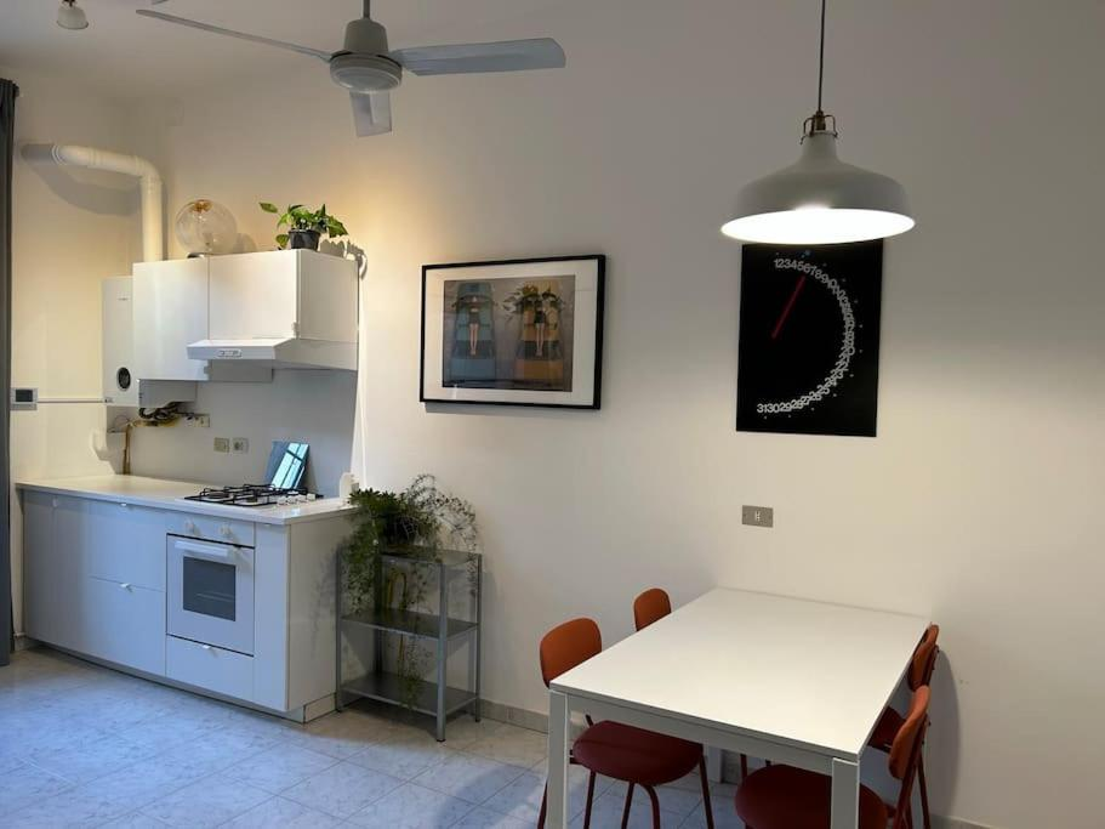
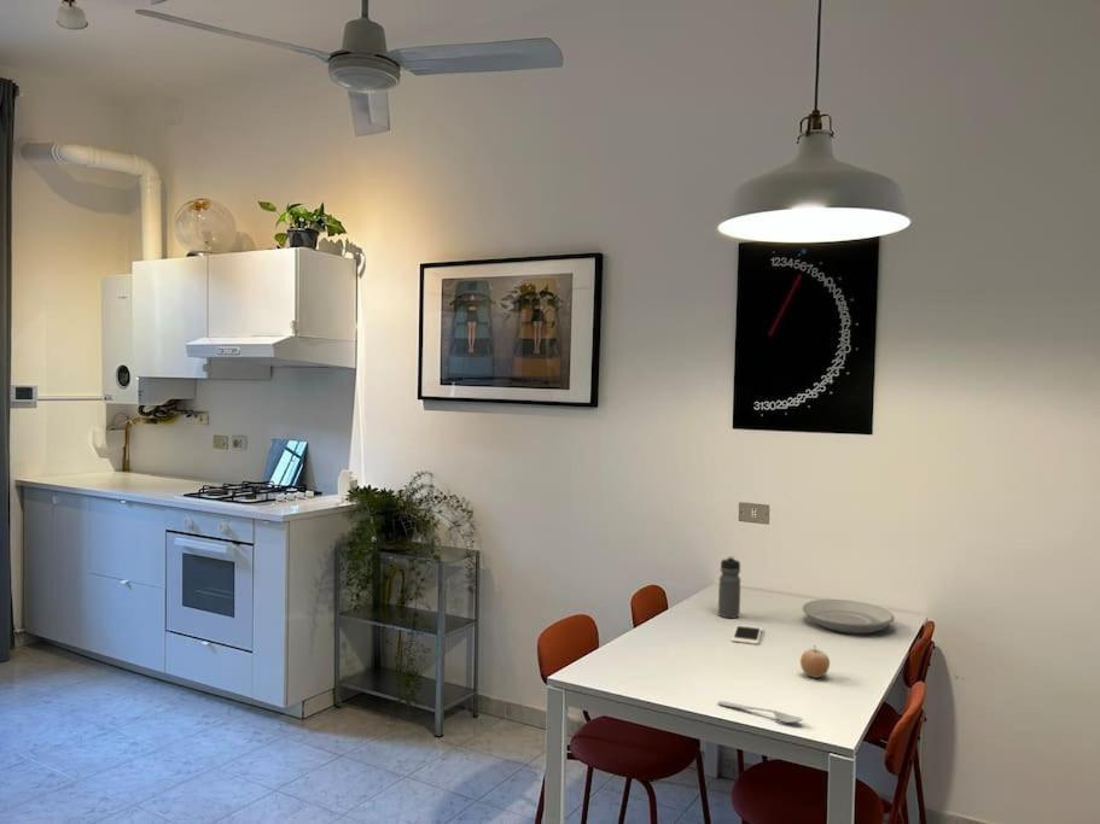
+ cell phone [731,624,763,645]
+ water bottle [717,555,741,619]
+ plate [802,598,896,635]
+ fruit [799,644,831,679]
+ spoon [717,700,804,724]
